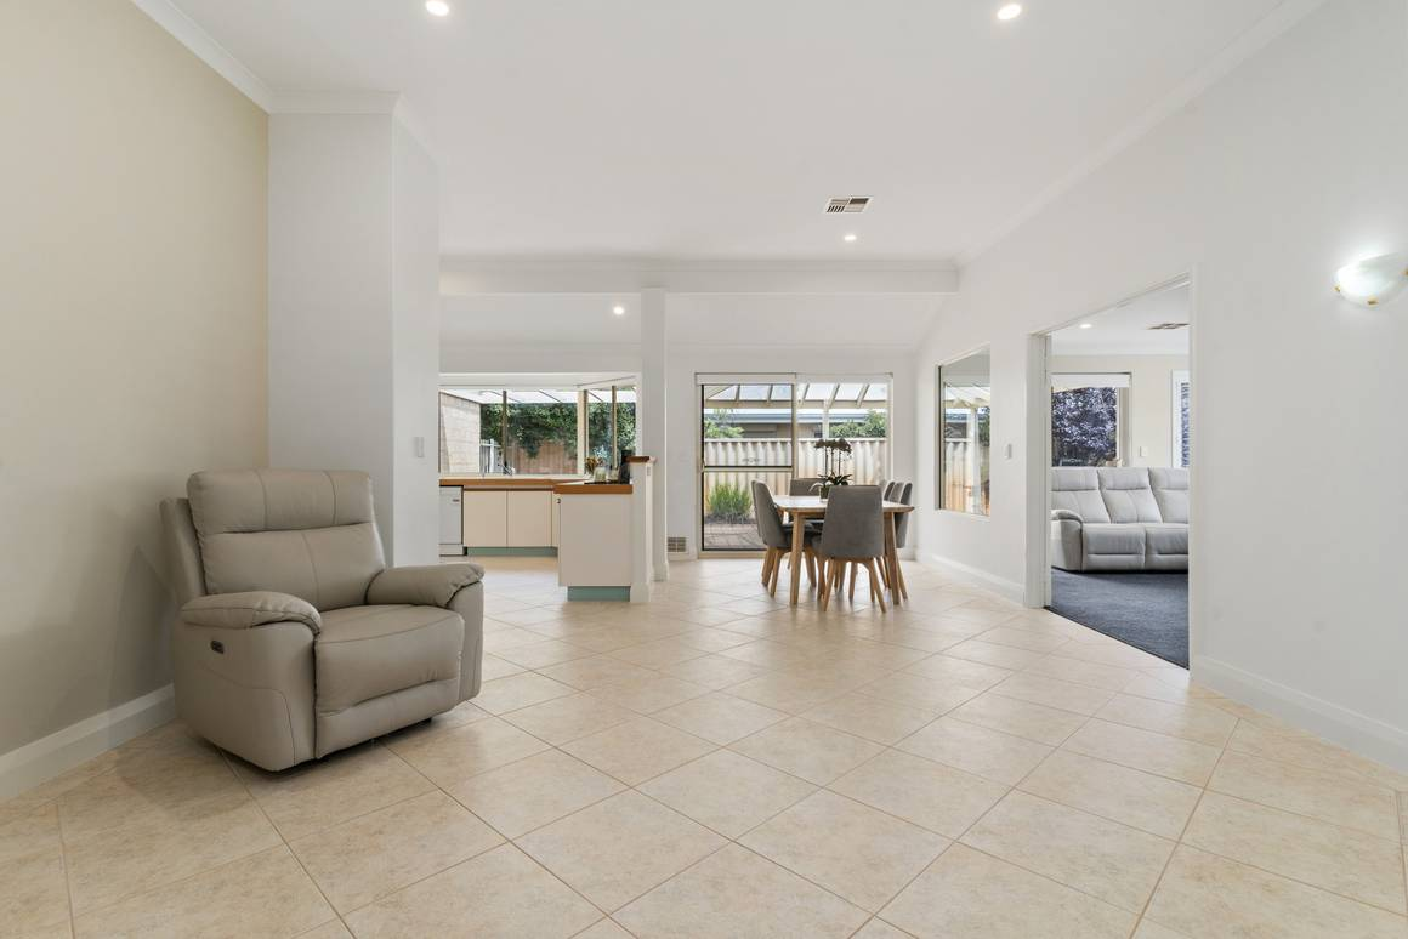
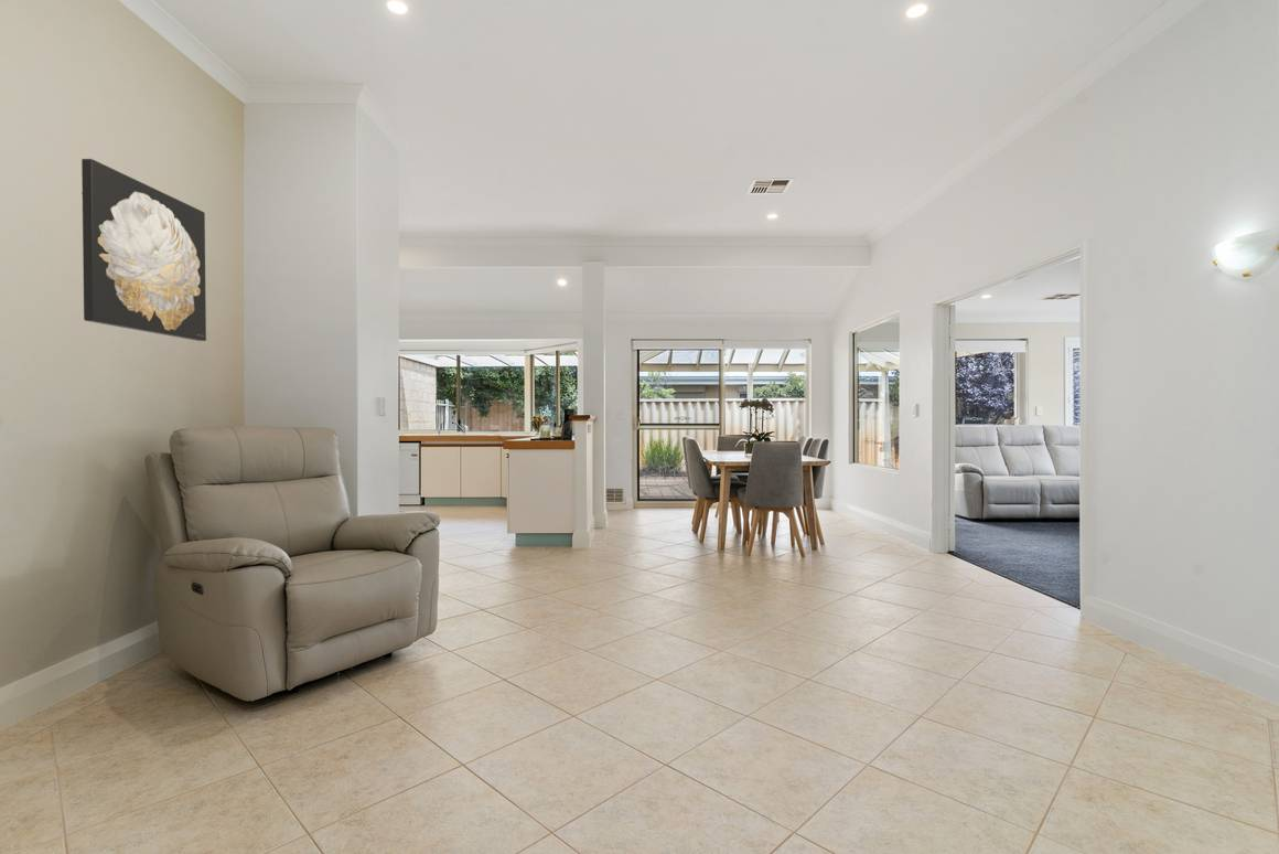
+ wall art [80,158,207,342]
